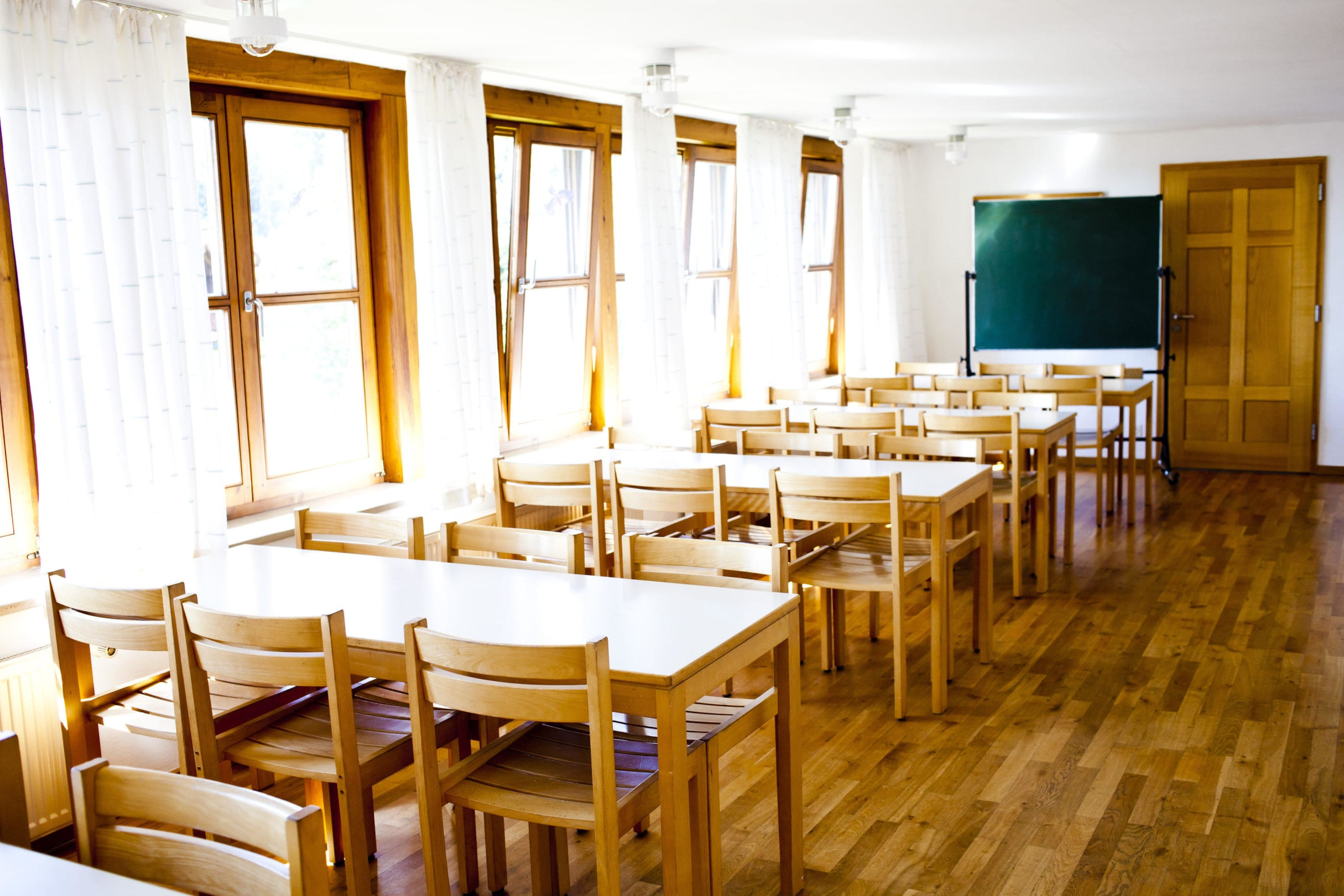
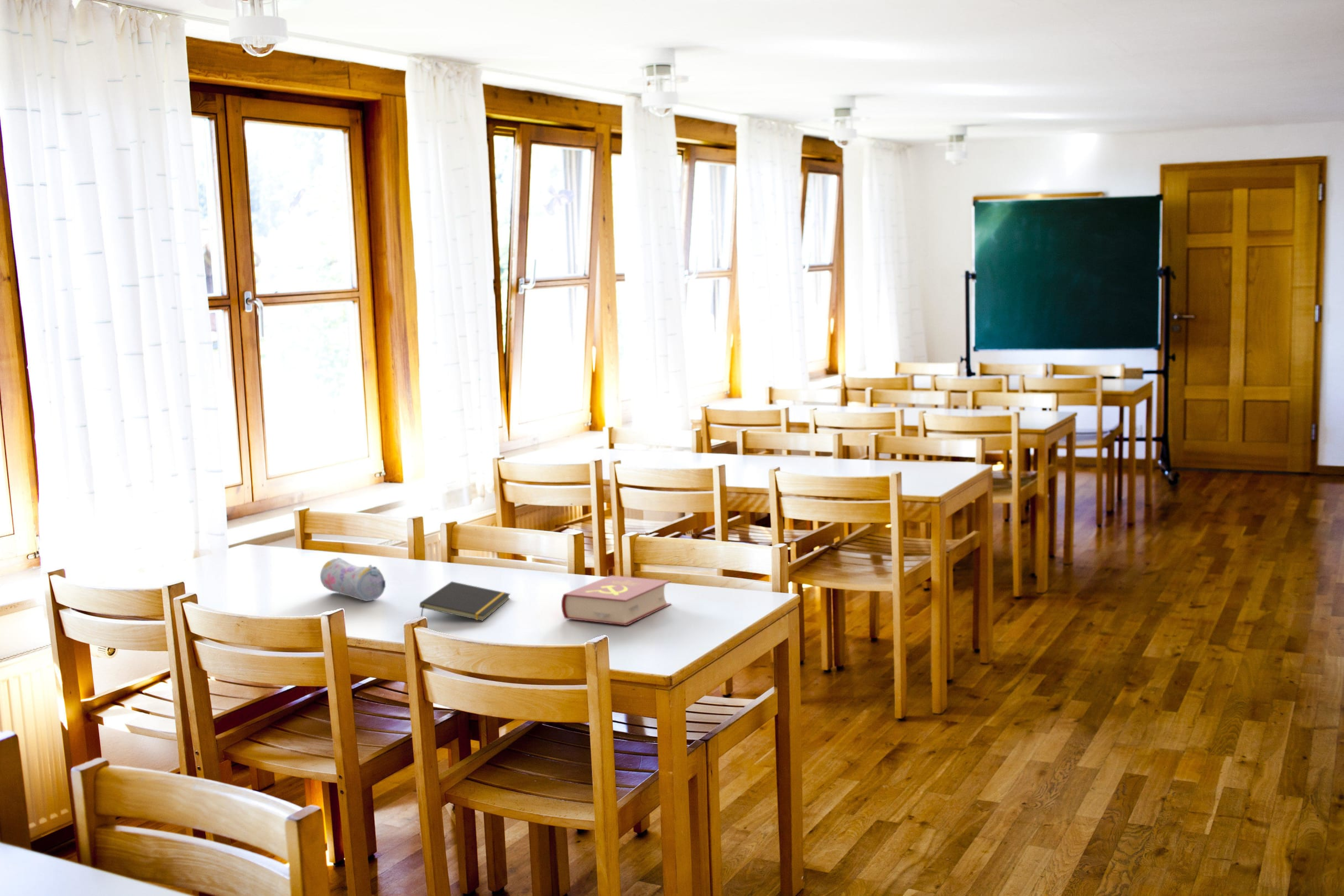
+ notepad [419,581,511,622]
+ pencil case [320,557,386,602]
+ book [561,575,672,626]
